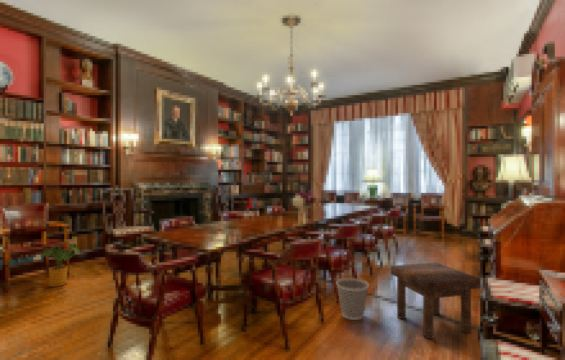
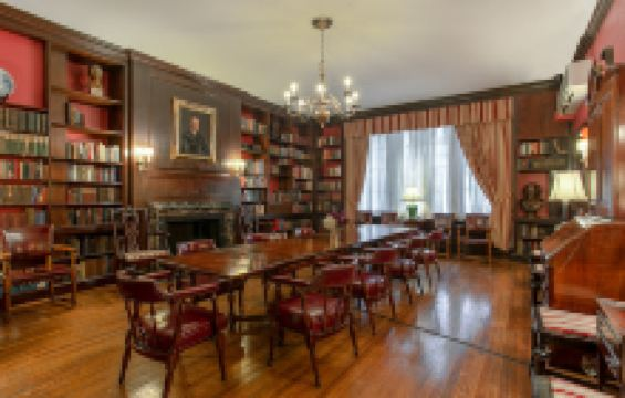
- stool [390,261,481,340]
- wastebasket [335,277,370,321]
- house plant [39,242,81,288]
